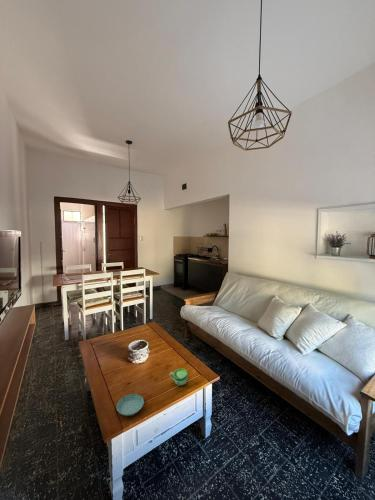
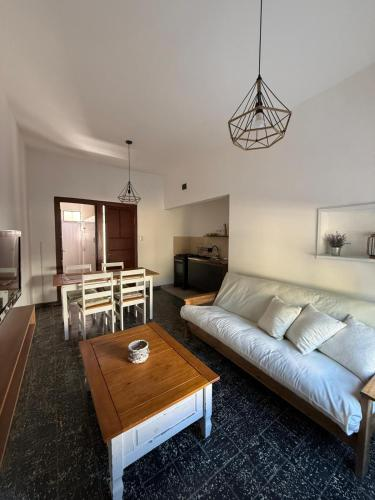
- saucer [116,393,145,417]
- cup [169,368,189,387]
